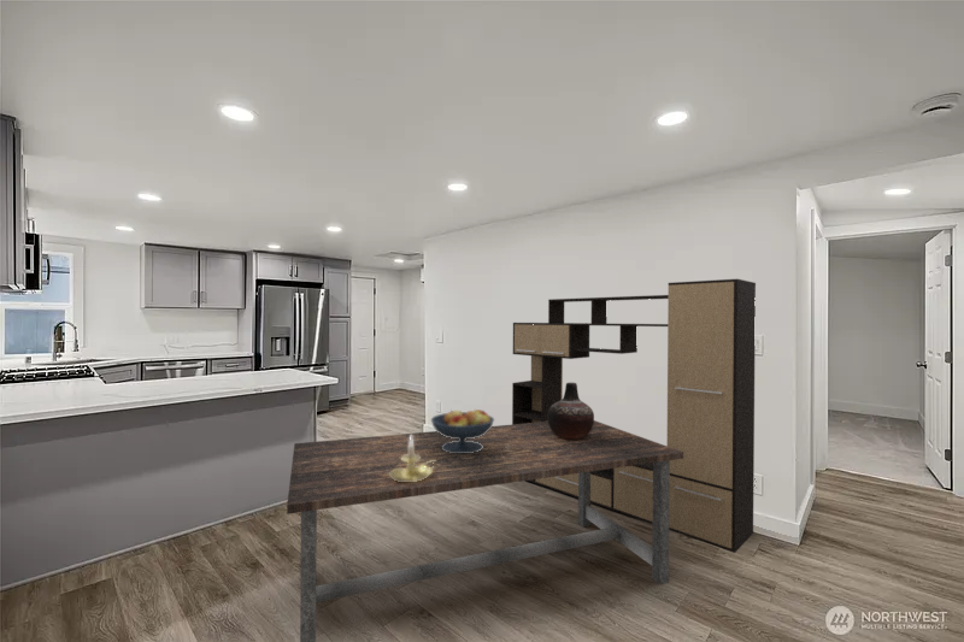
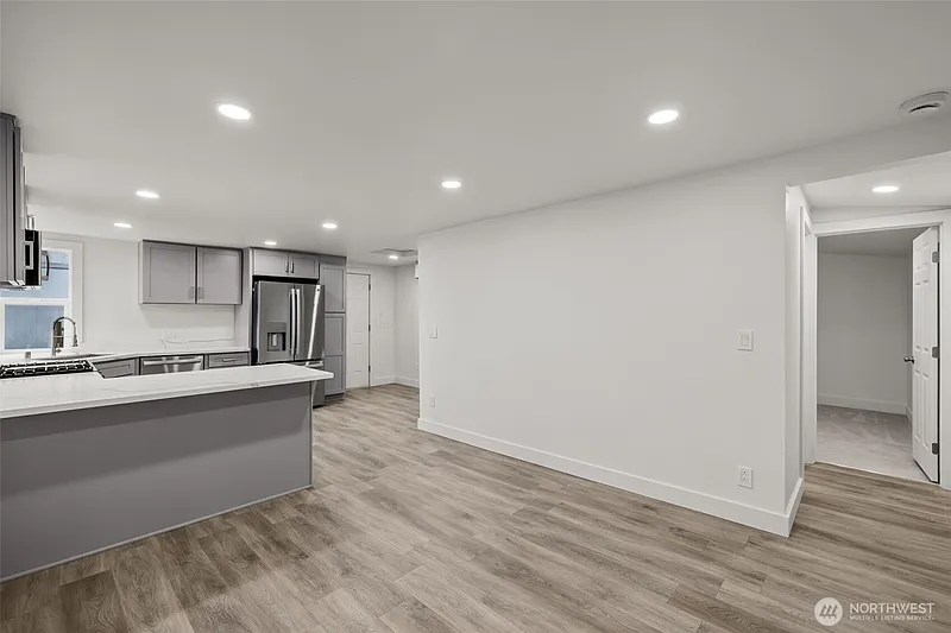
- vase [547,382,595,440]
- media console [511,278,757,554]
- dining table [286,419,683,642]
- candle holder [389,435,436,482]
- fruit bowl [430,408,495,453]
